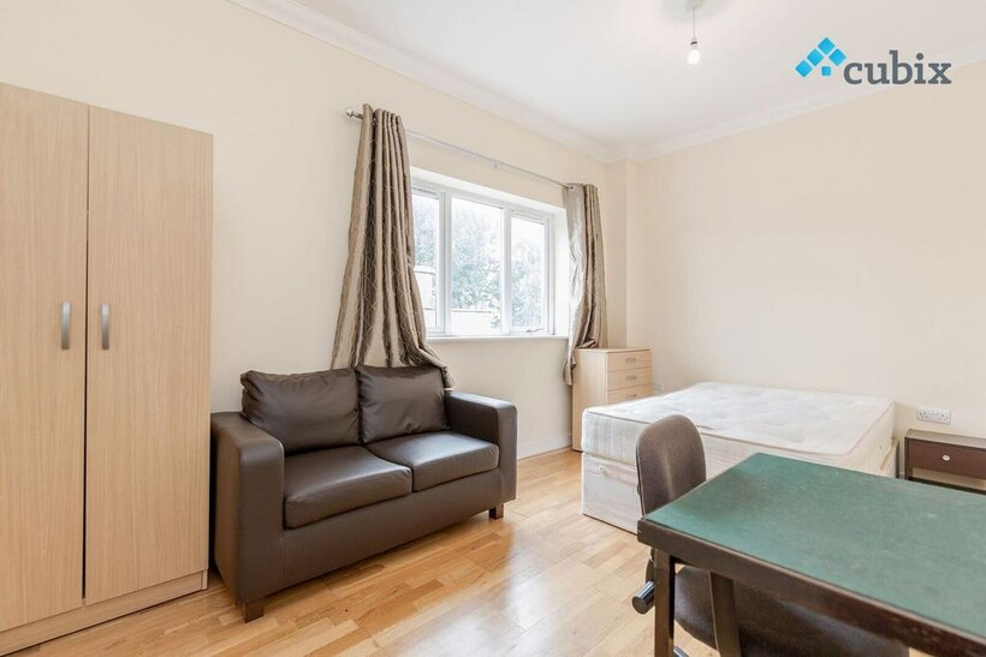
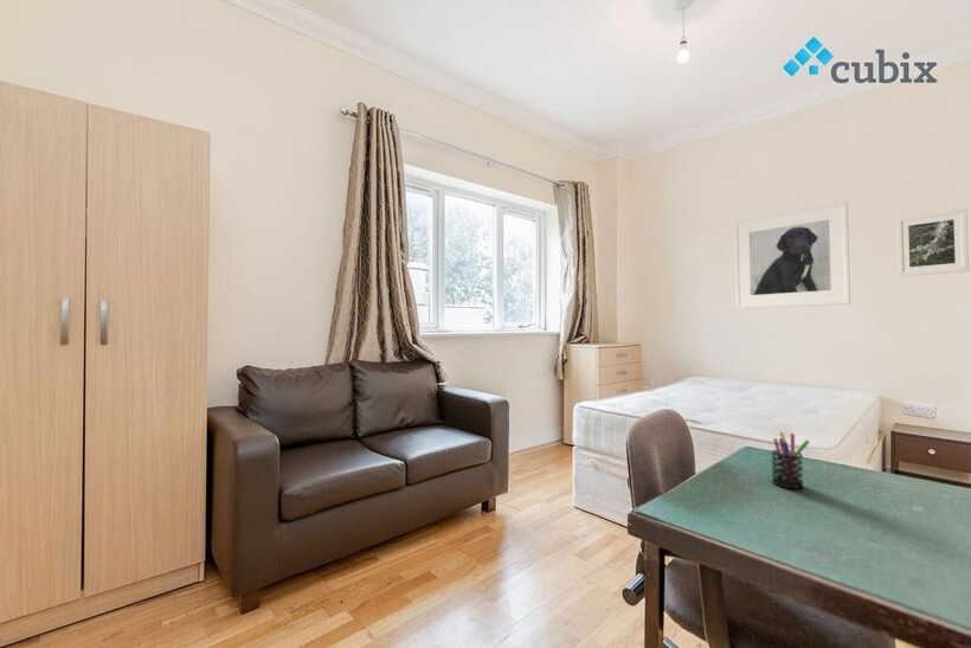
+ pen holder [770,431,811,489]
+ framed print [895,207,970,277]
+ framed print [733,200,851,310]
